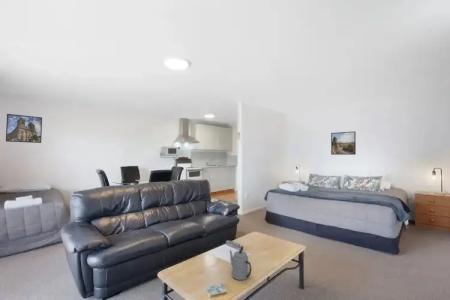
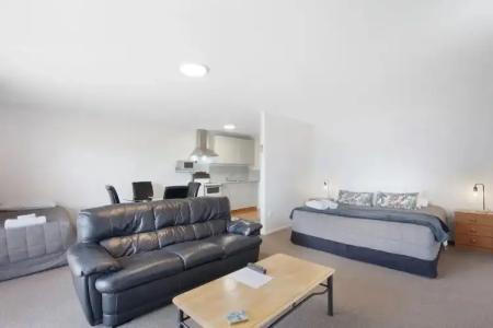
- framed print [5,113,43,144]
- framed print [330,130,357,156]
- teapot [229,249,252,281]
